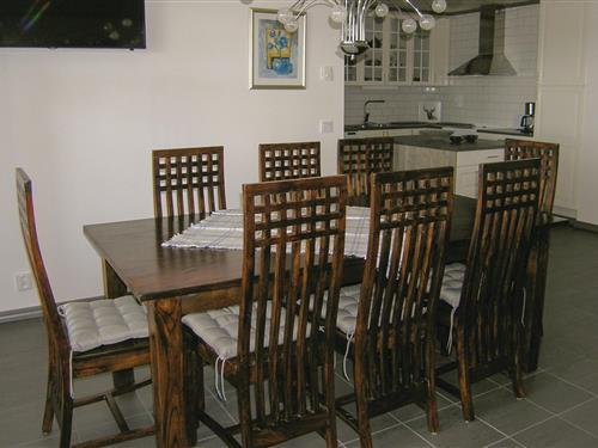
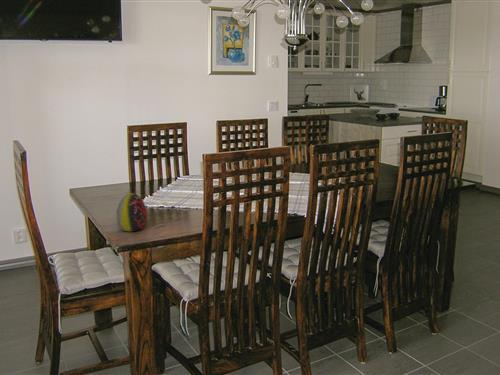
+ decorative egg [115,192,148,232]
